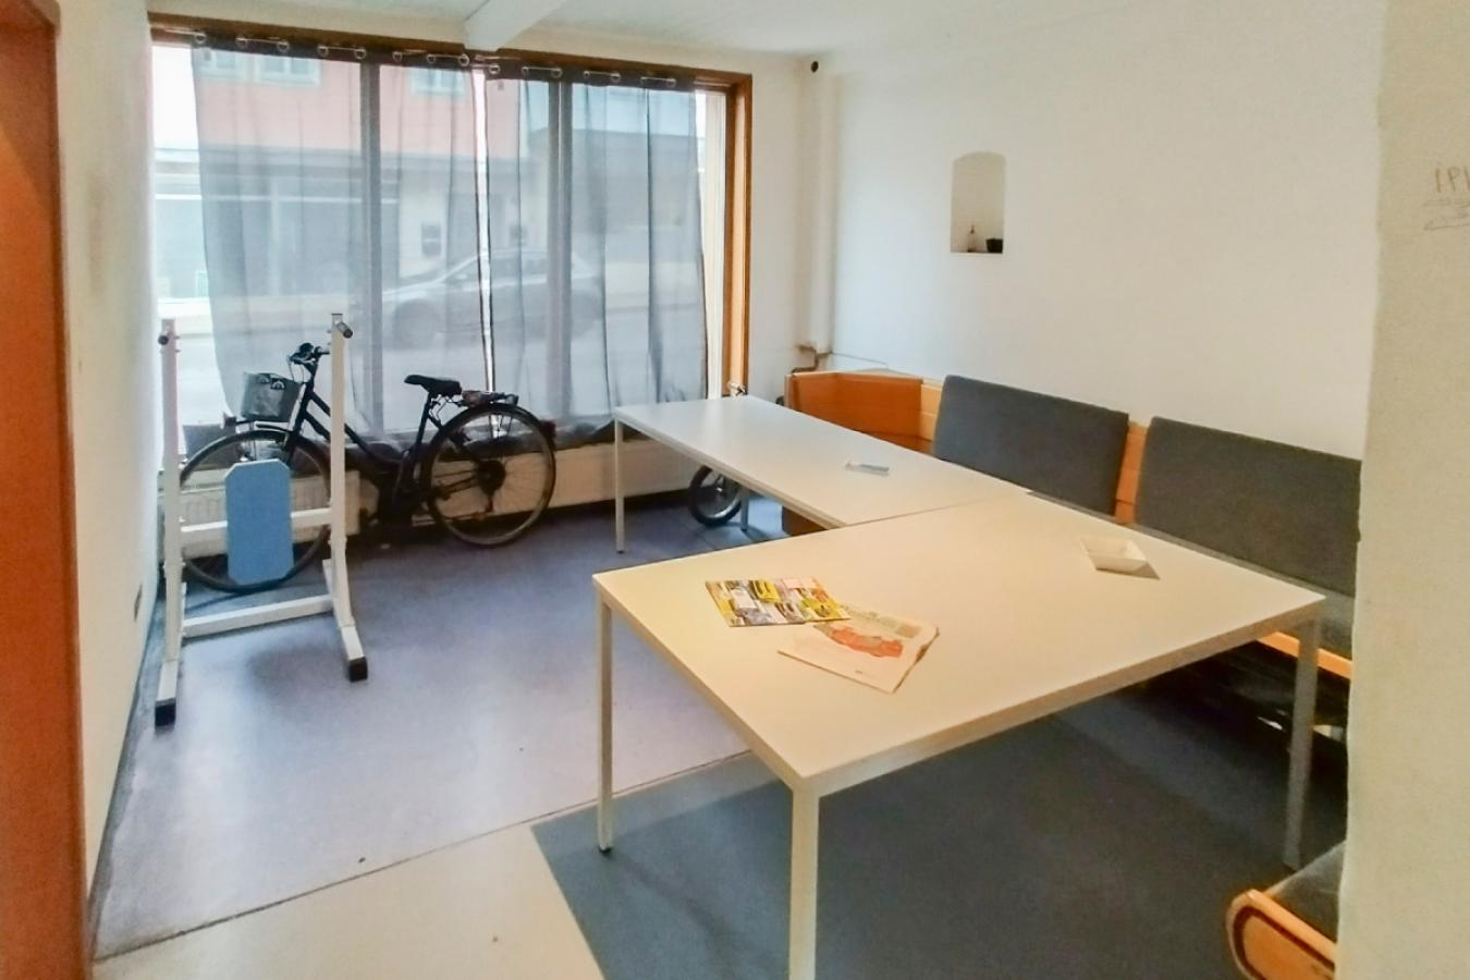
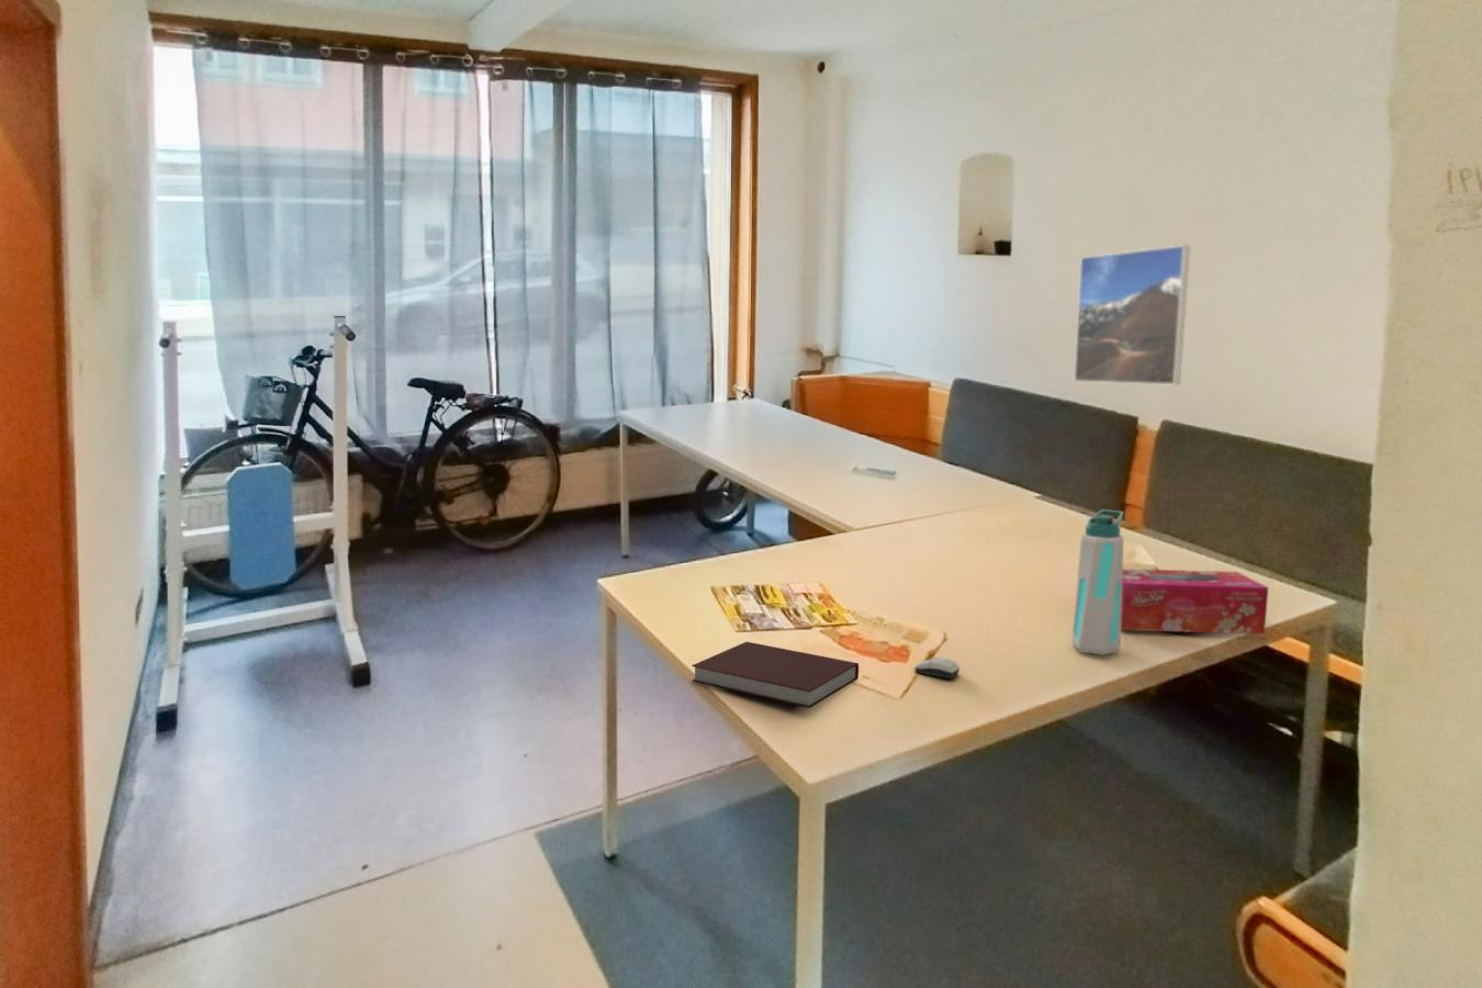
+ tissue box [1120,568,1269,635]
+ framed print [1074,244,1191,385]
+ computer mouse [913,656,960,679]
+ notebook [690,641,860,709]
+ water bottle [1071,508,1125,656]
